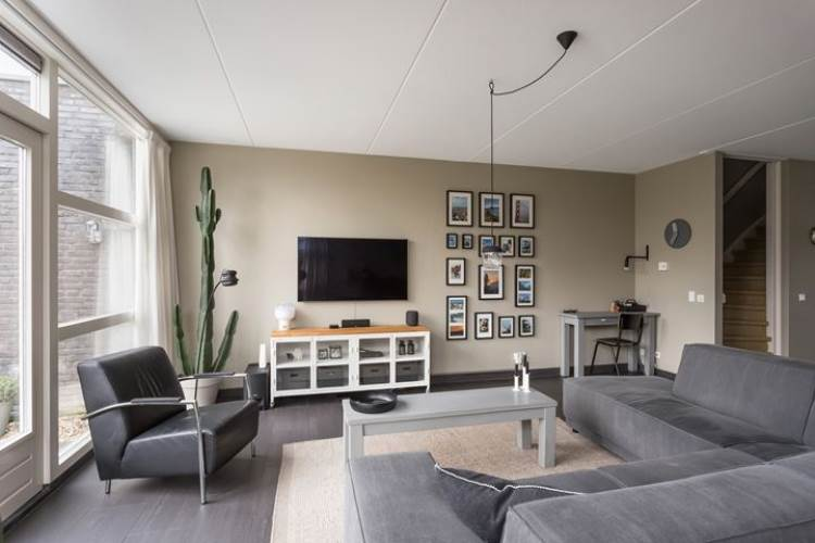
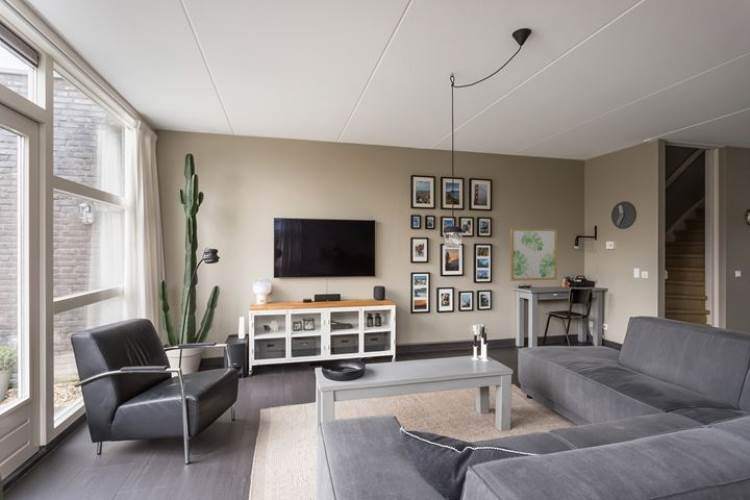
+ wall art [509,227,558,282]
